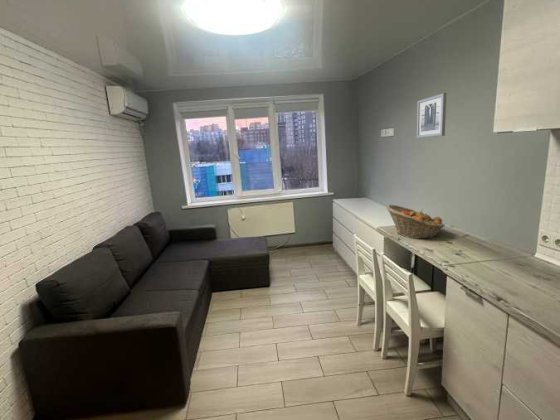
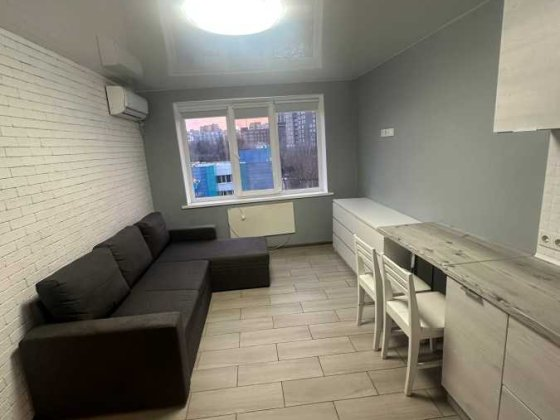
- wall art [416,92,447,139]
- fruit basket [385,204,446,240]
